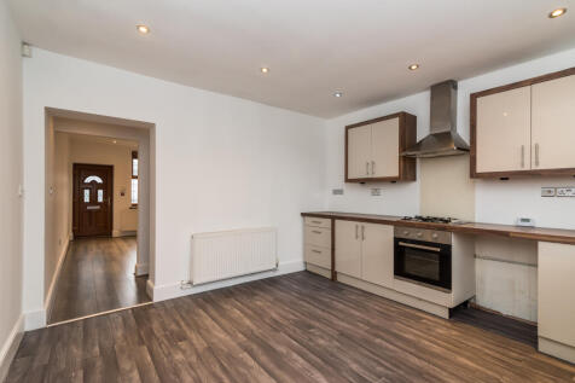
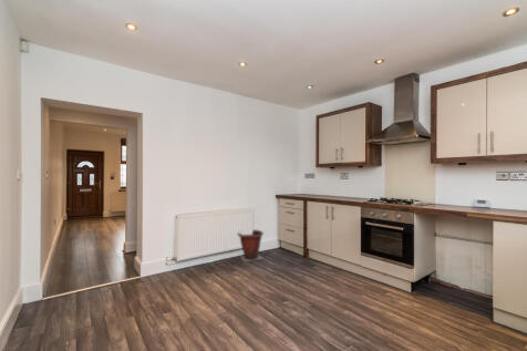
+ waste bin [236,228,266,262]
